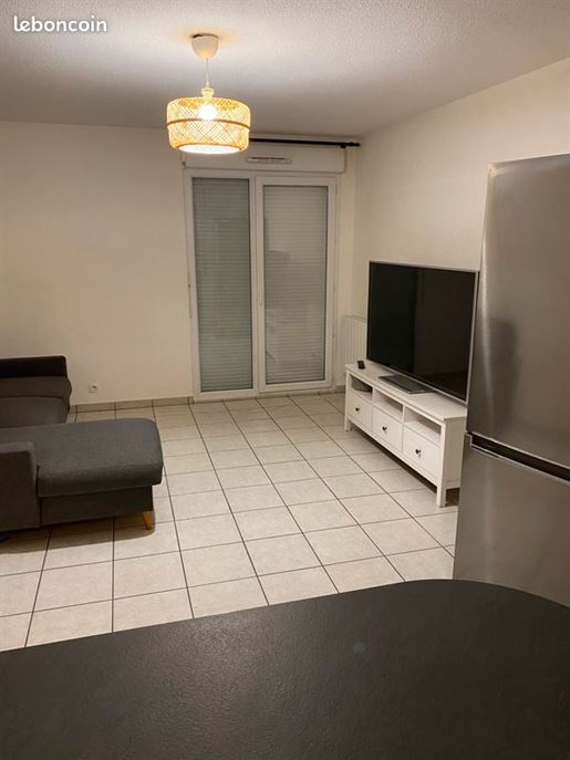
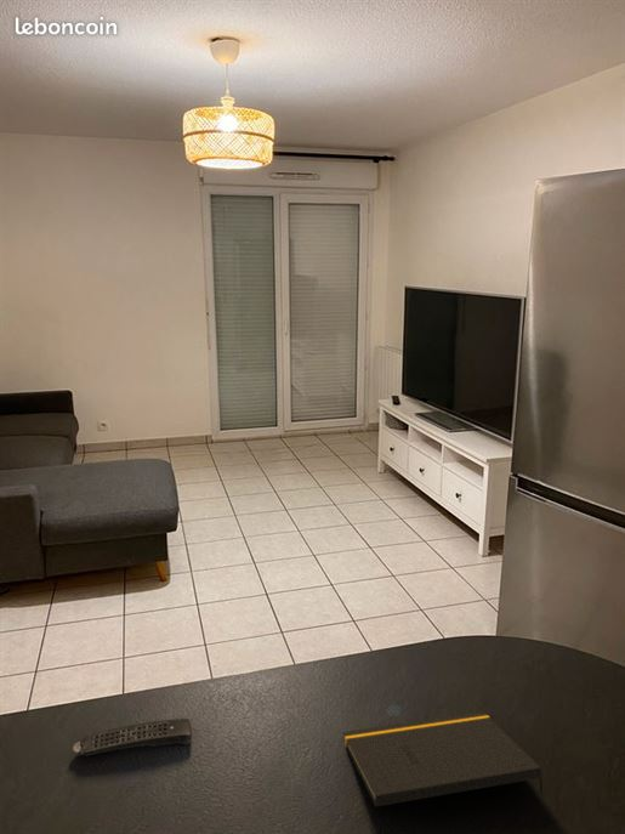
+ notepad [342,710,545,807]
+ remote control [72,717,193,758]
